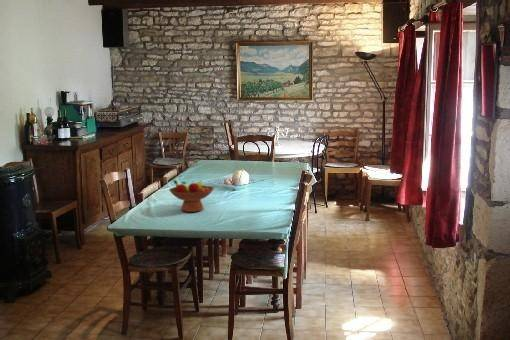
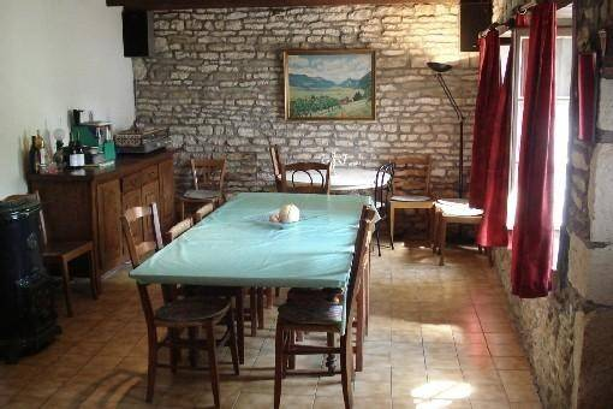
- fruit bowl [168,180,215,213]
